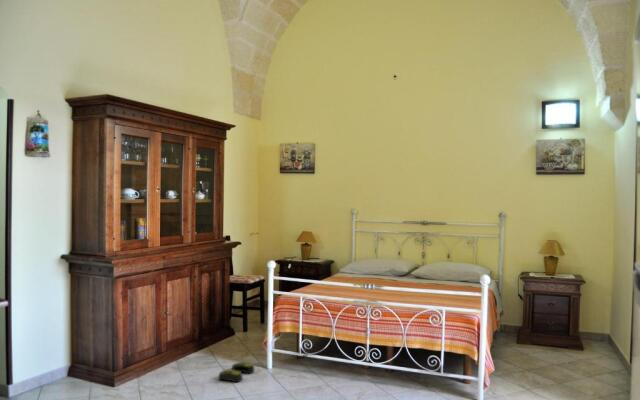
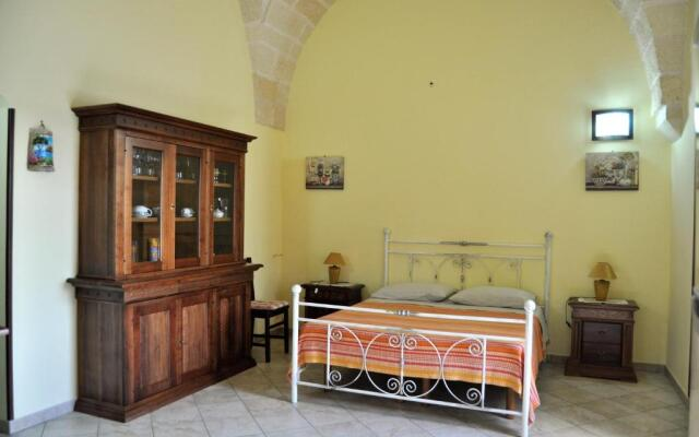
- slippers [217,361,255,383]
